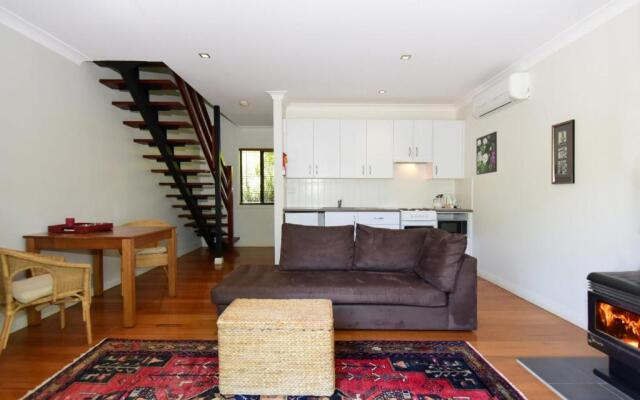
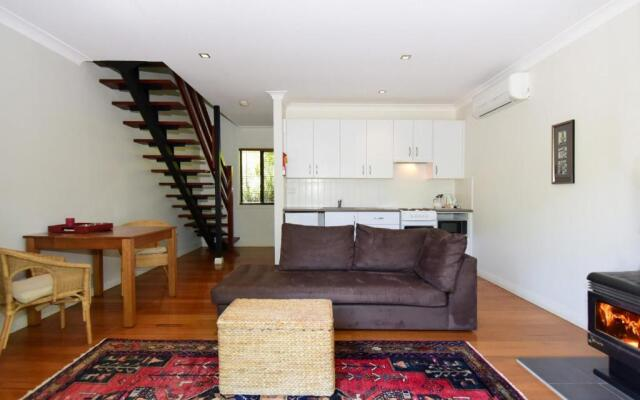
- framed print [475,130,498,176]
